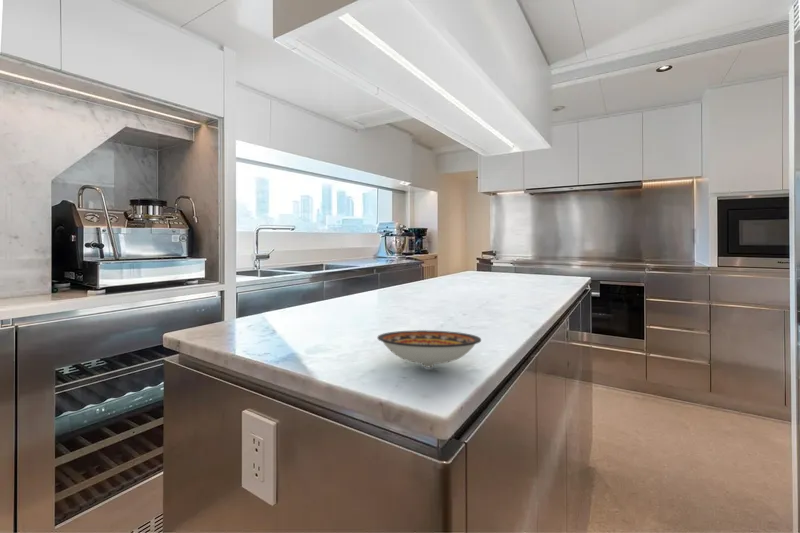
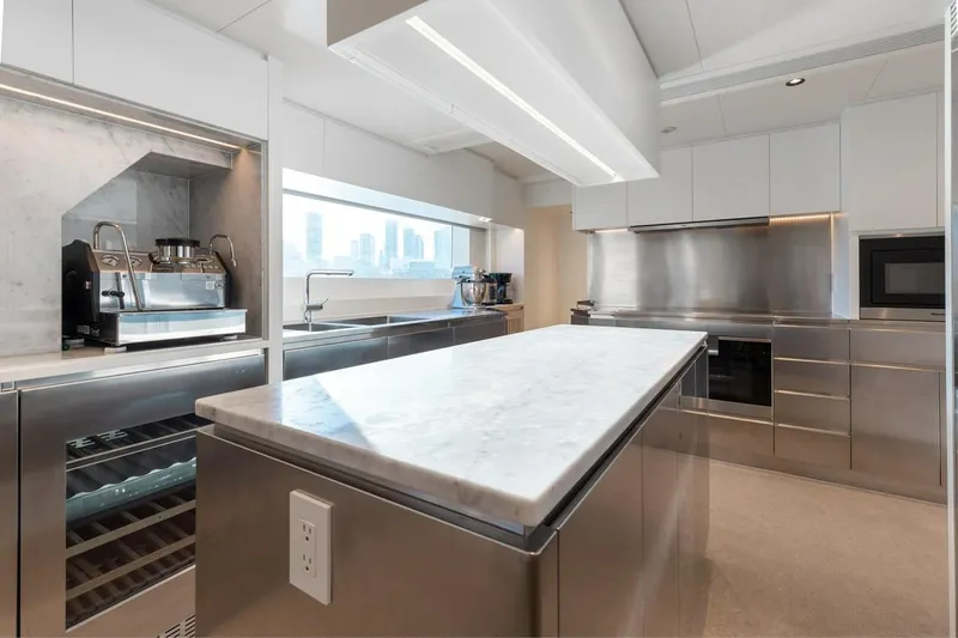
- bowl [376,329,482,368]
